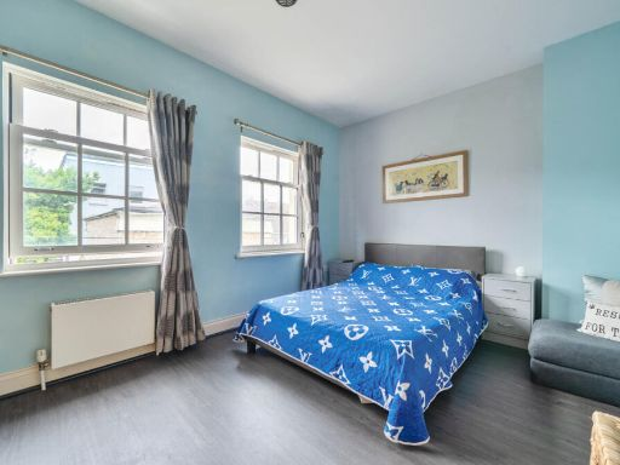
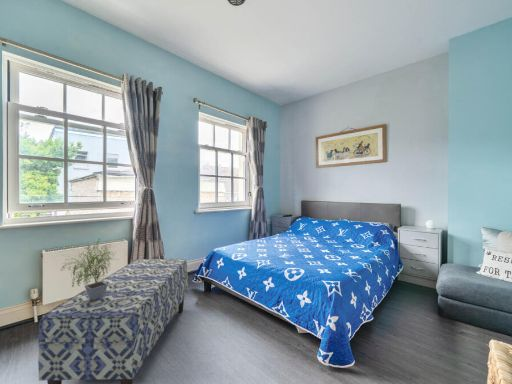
+ potted plant [60,238,119,300]
+ bench [37,258,189,384]
